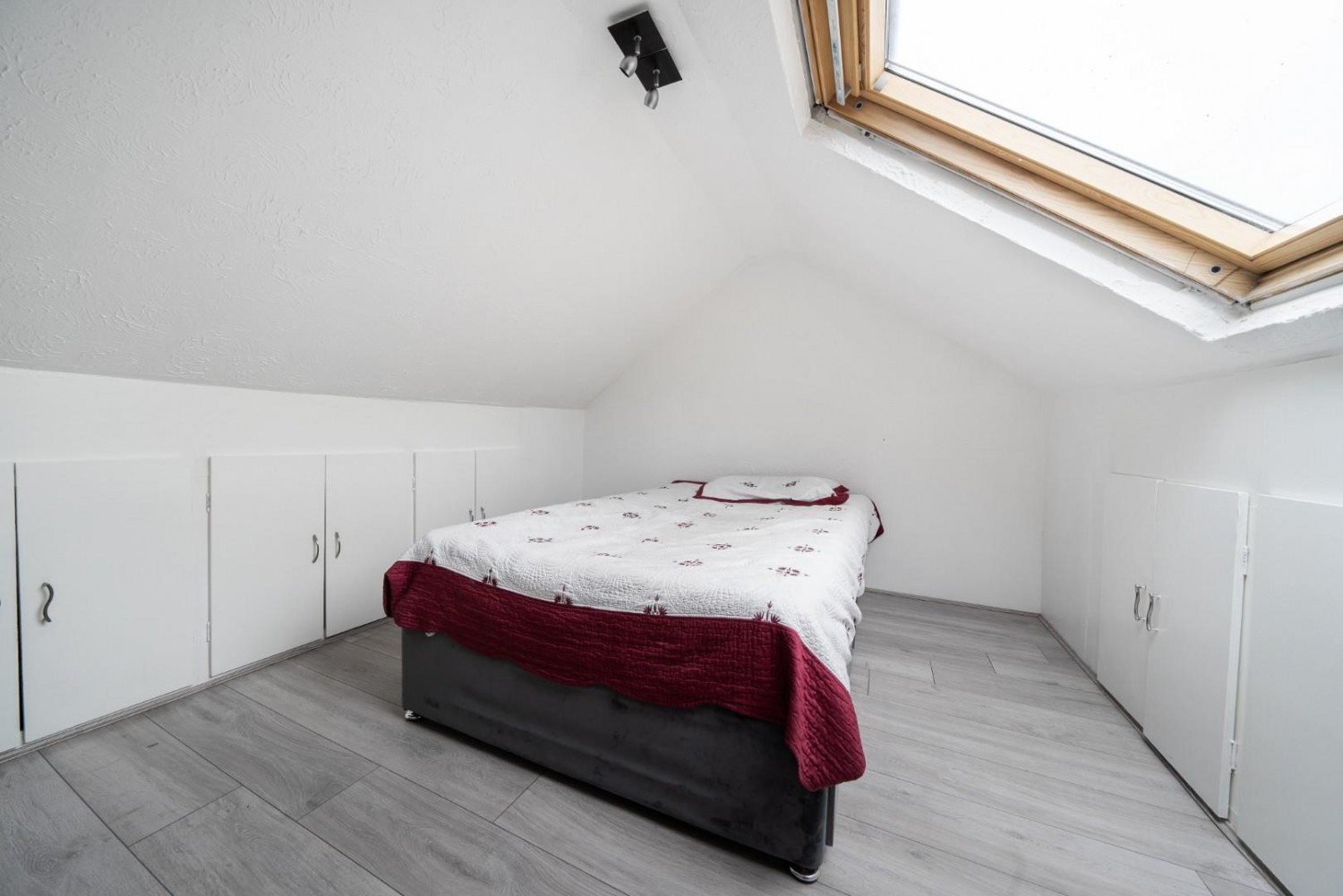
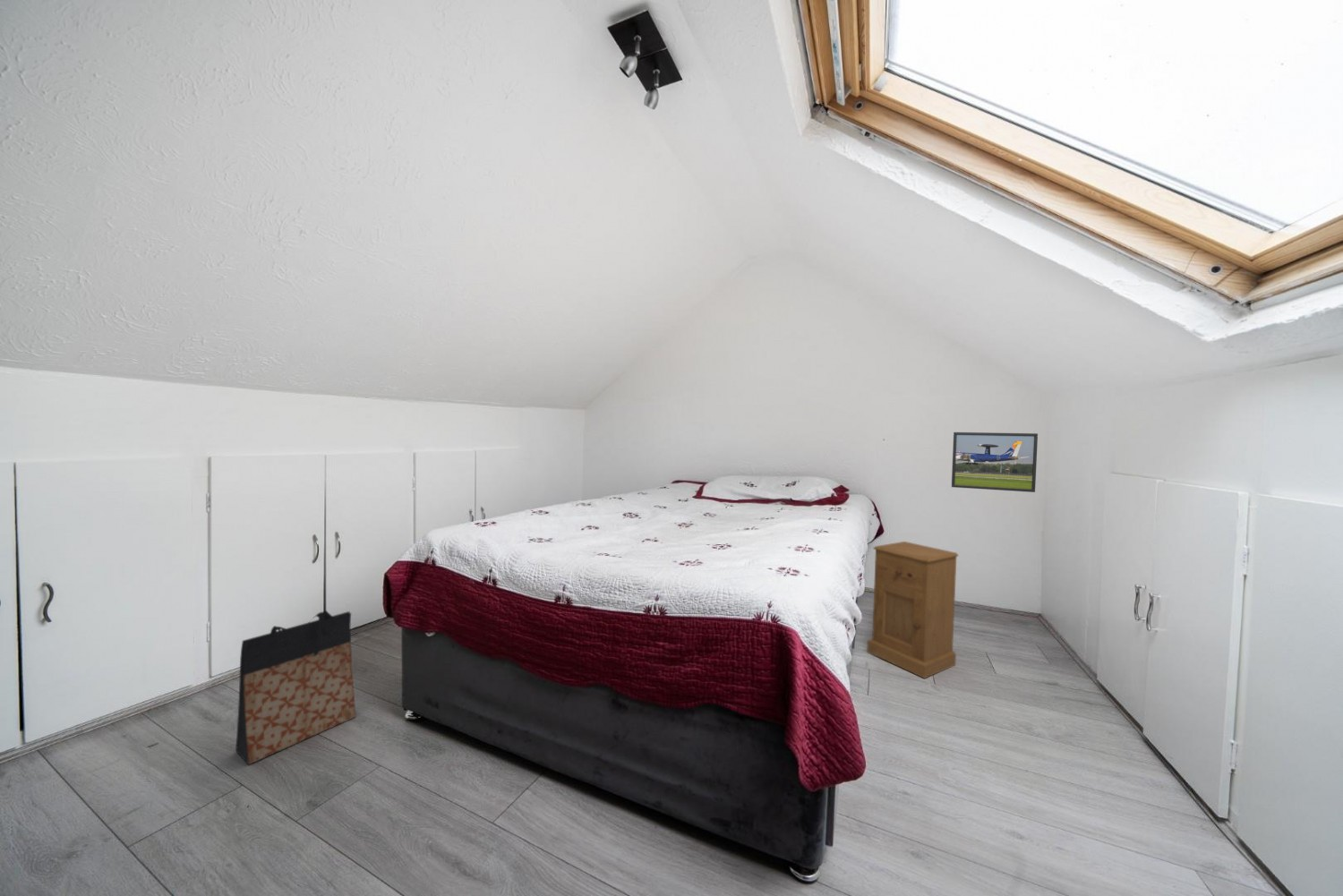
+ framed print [951,431,1039,493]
+ bag [235,610,357,765]
+ nightstand [866,541,959,679]
